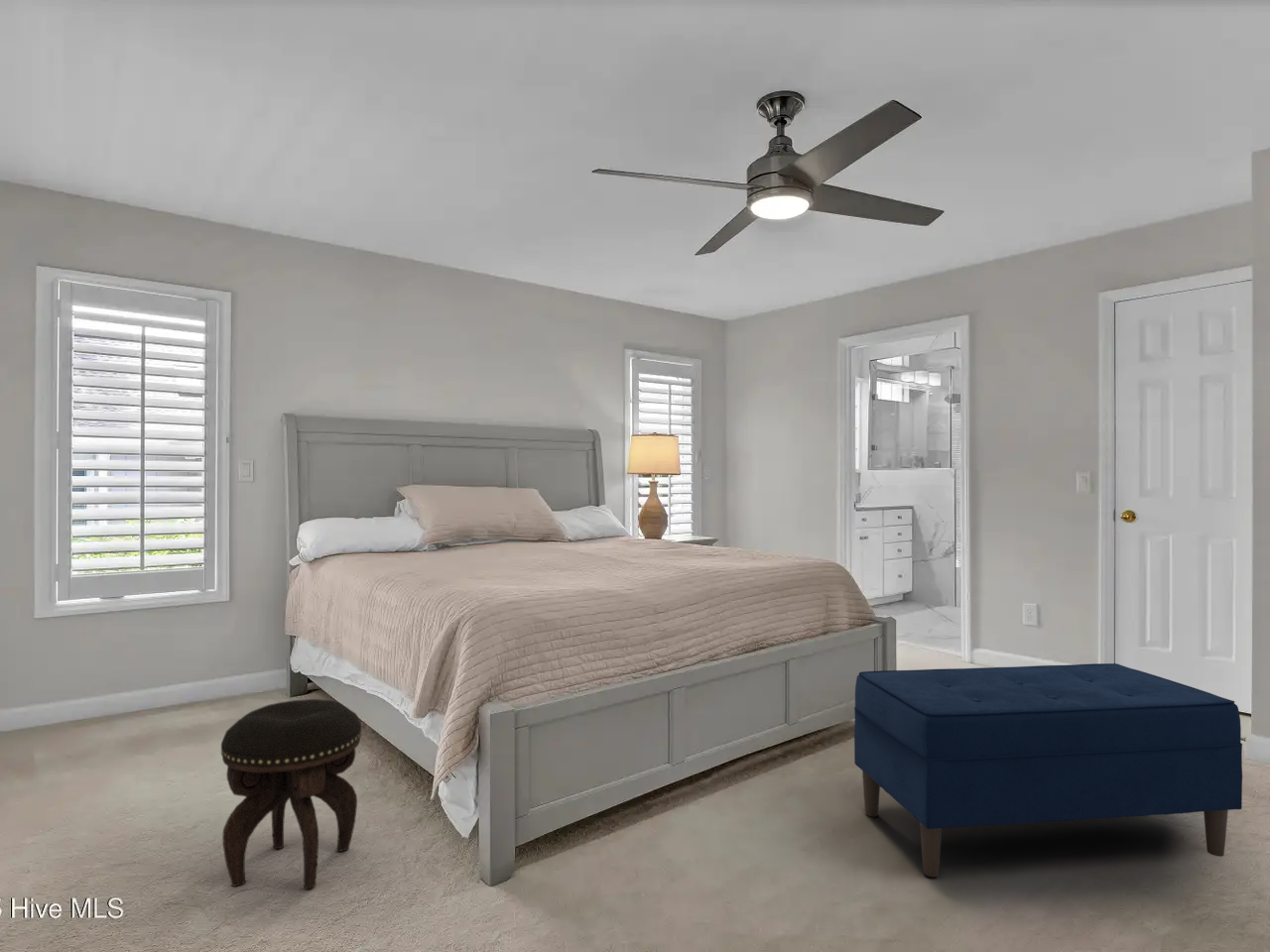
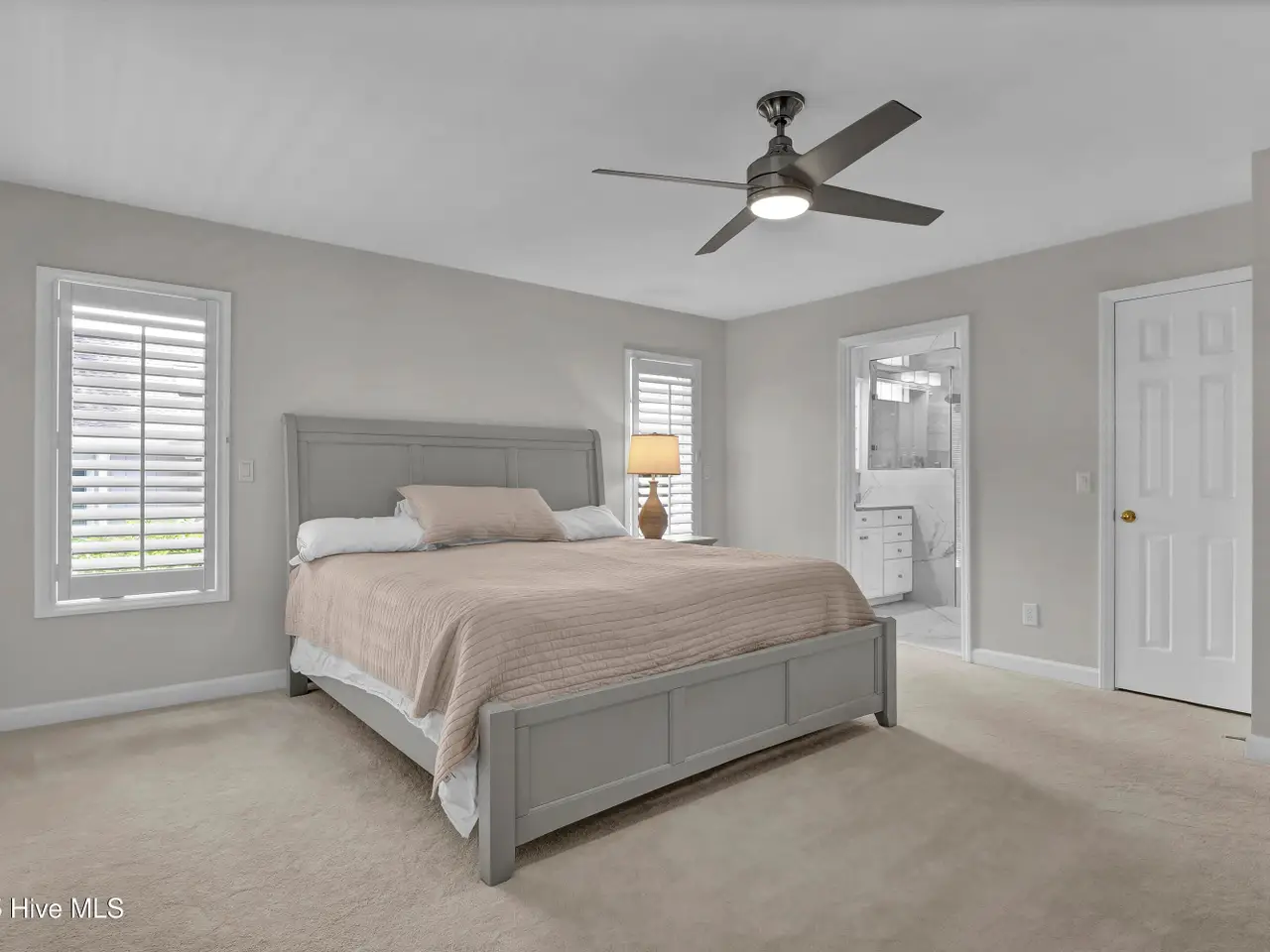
- bench [853,662,1243,878]
- footstool [220,698,362,891]
